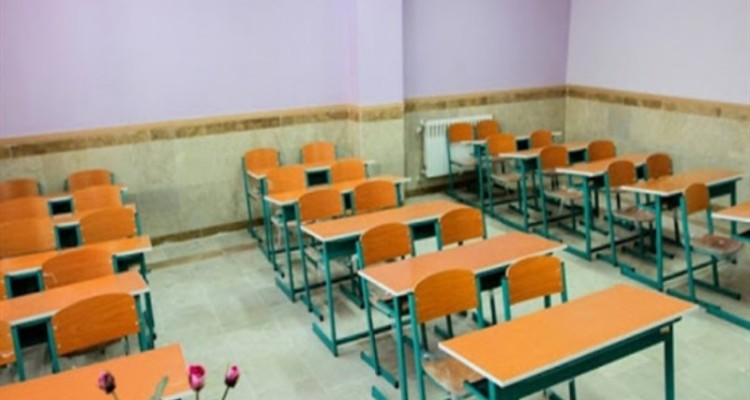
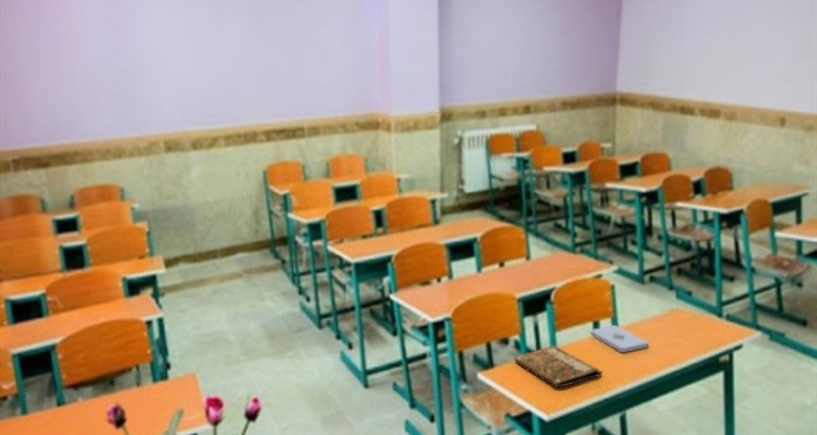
+ notepad [589,324,650,353]
+ book [513,345,603,388]
